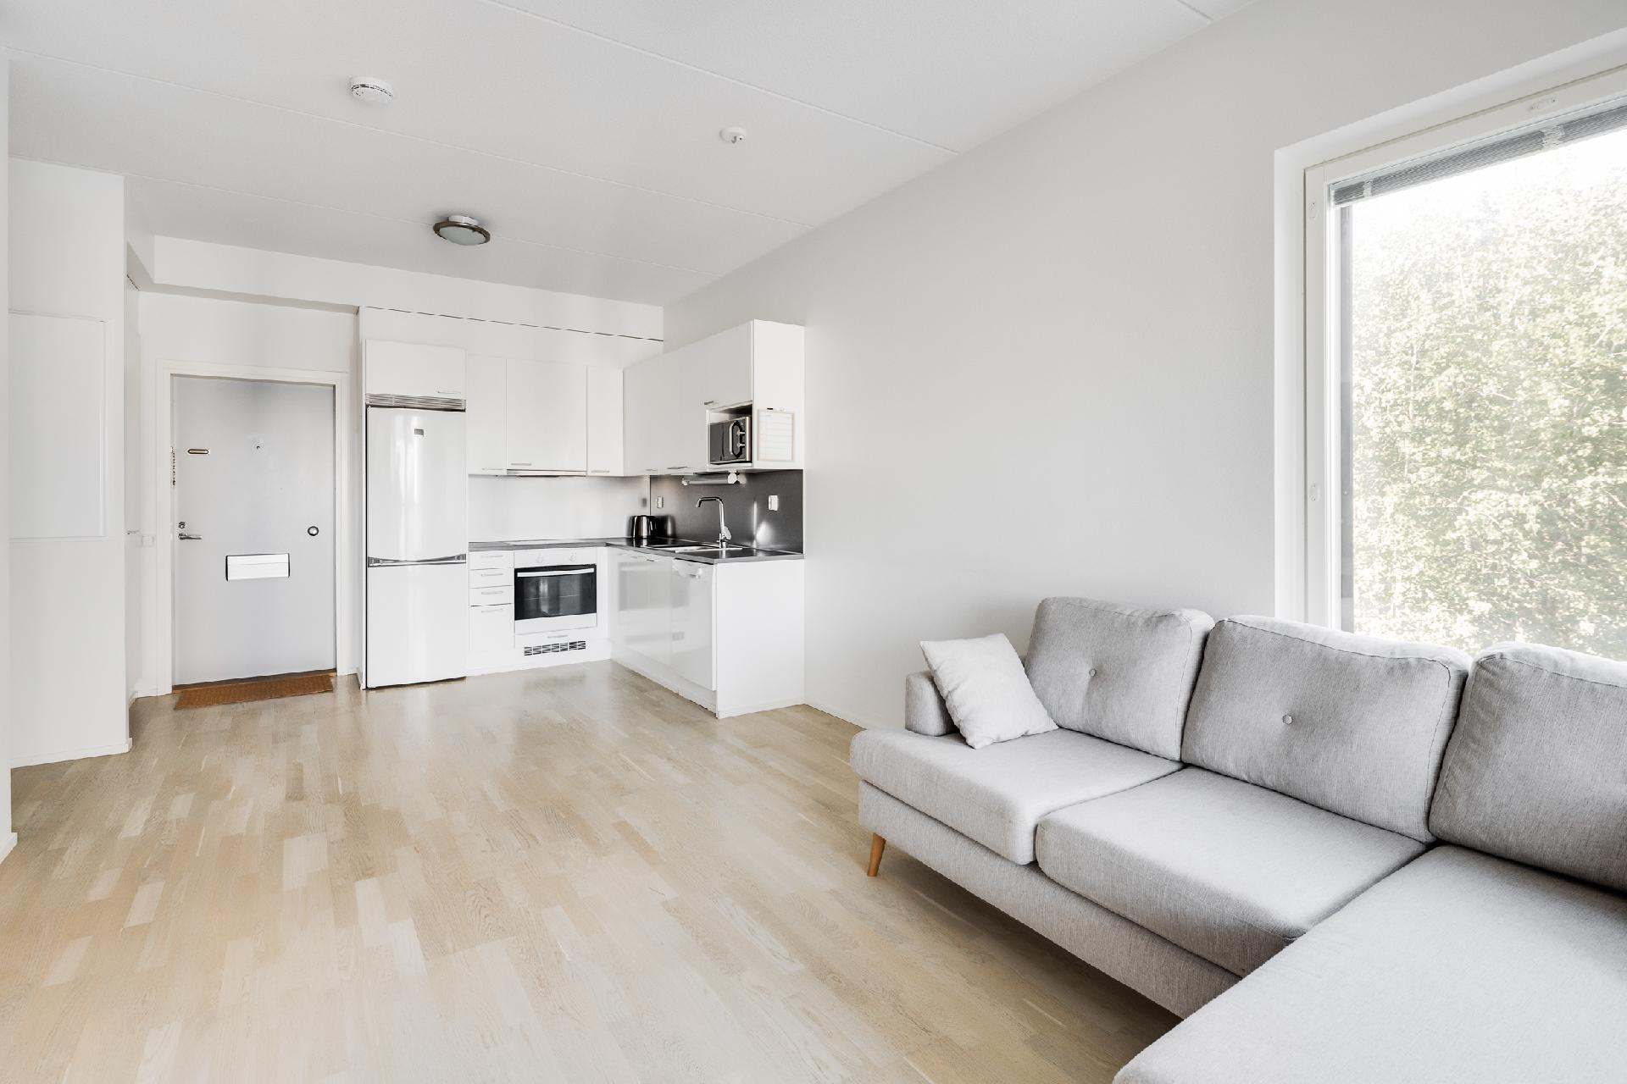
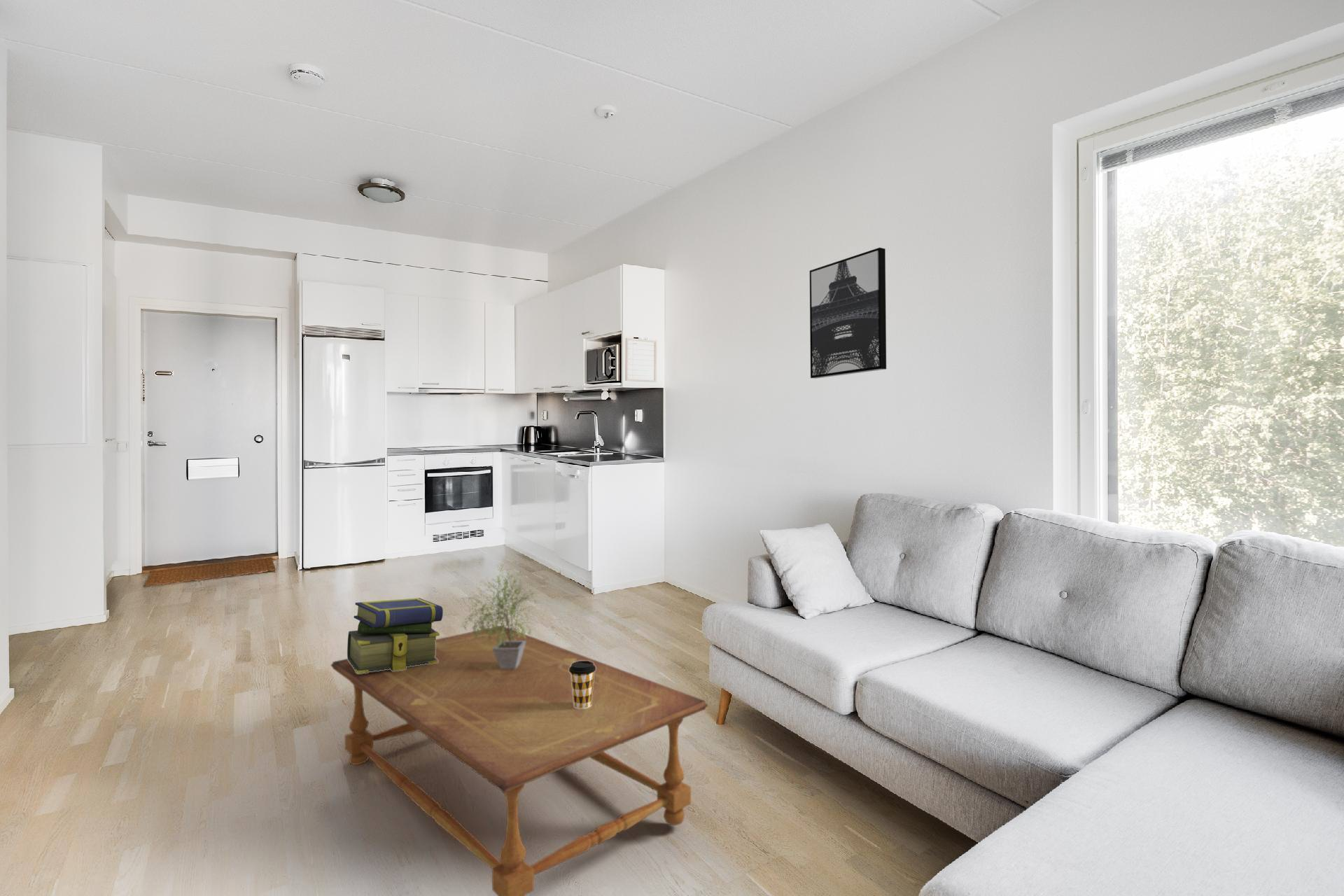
+ coffee table [330,625,708,896]
+ coffee cup [569,661,596,708]
+ potted plant [461,563,541,669]
+ stack of books [346,598,444,673]
+ wall art [809,247,887,379]
